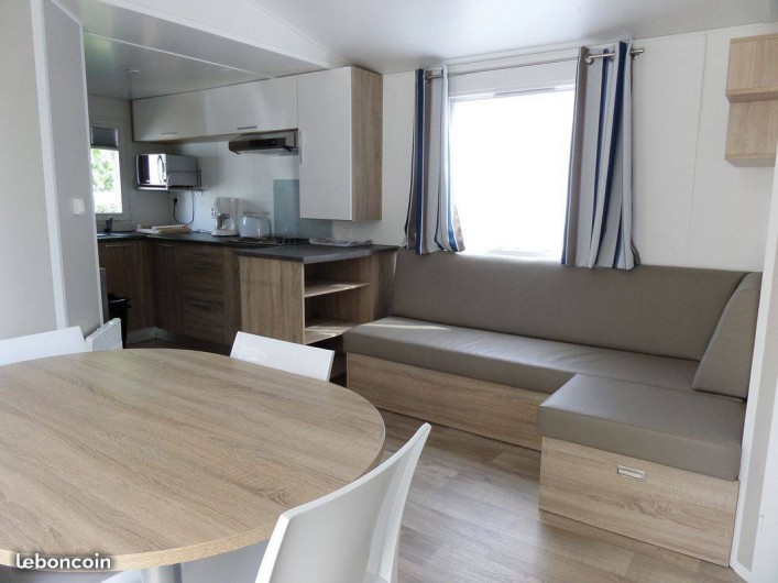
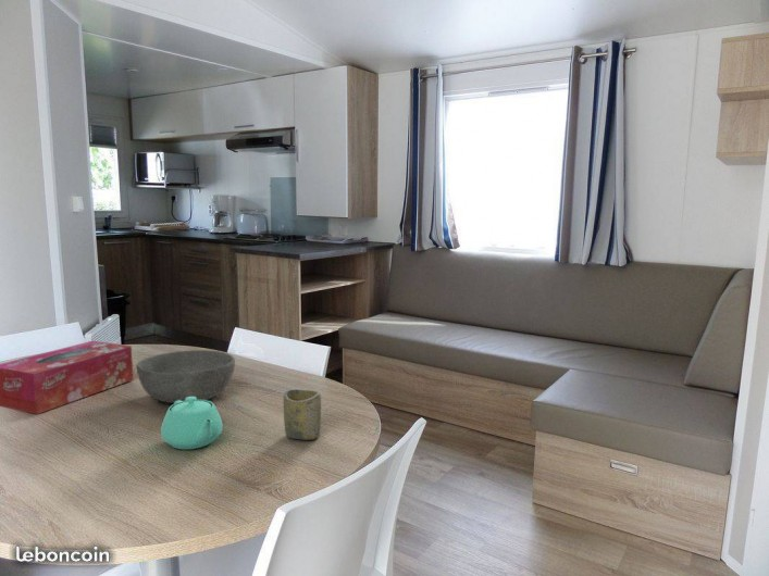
+ cup [283,388,322,441]
+ tissue box [0,340,135,415]
+ bowl [136,349,236,404]
+ teapot [160,397,224,450]
